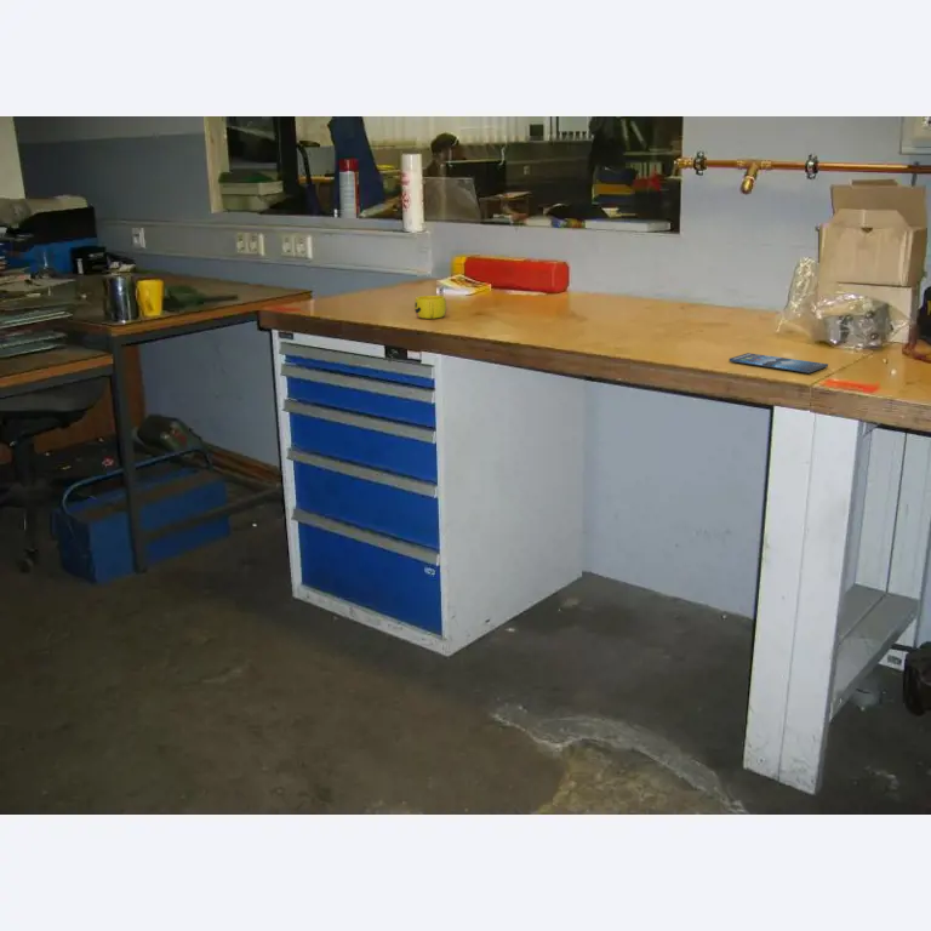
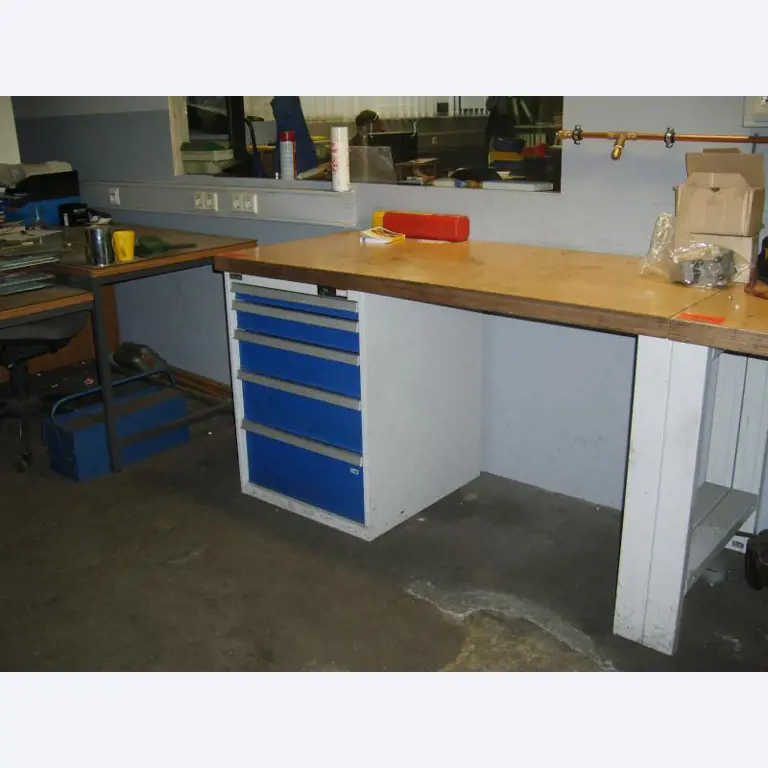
- cup [413,295,447,320]
- smartphone [729,352,829,375]
